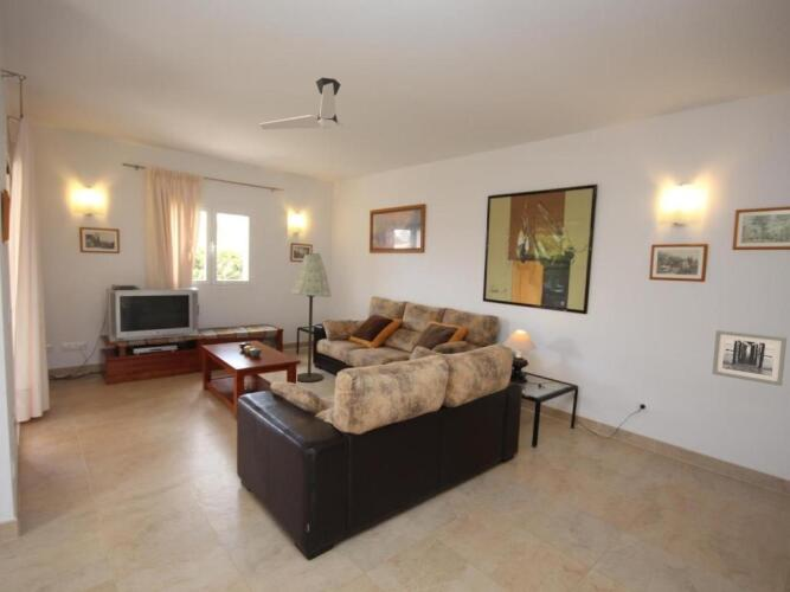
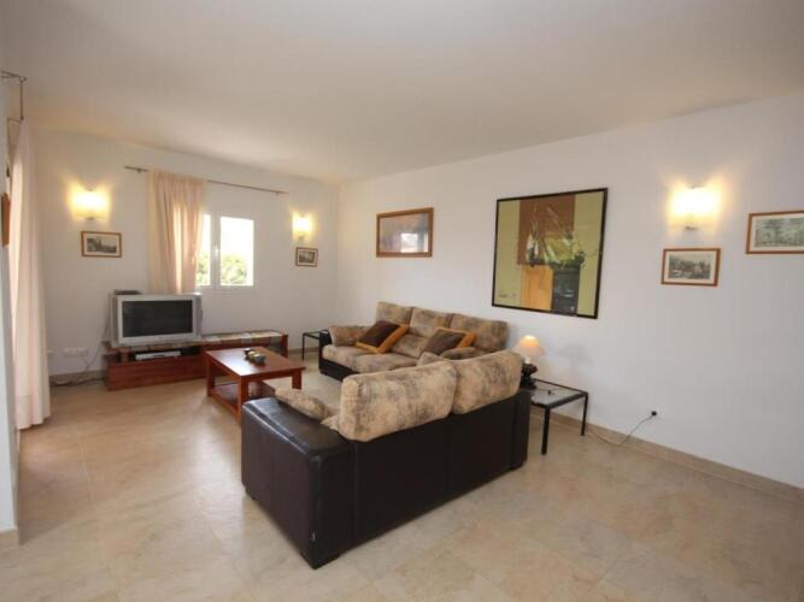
- floor lamp [289,252,333,384]
- wall art [711,329,788,387]
- ceiling fan [258,77,392,141]
